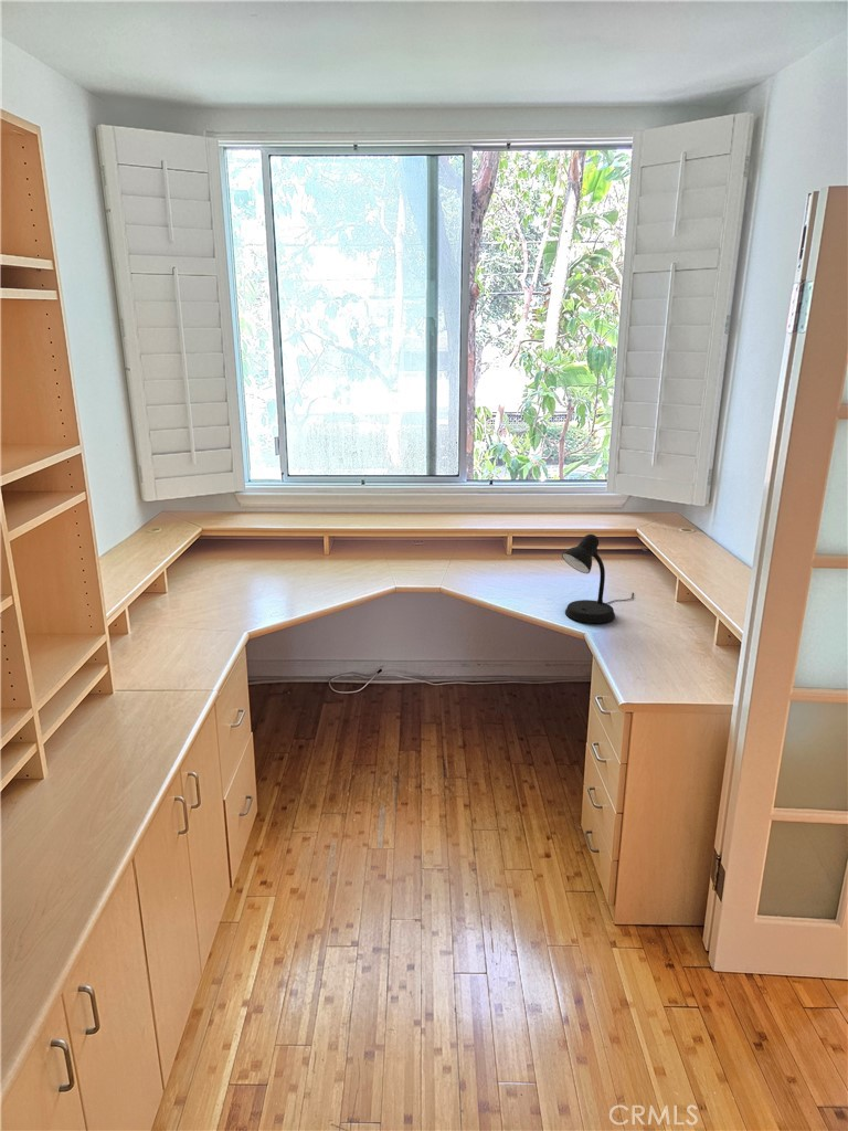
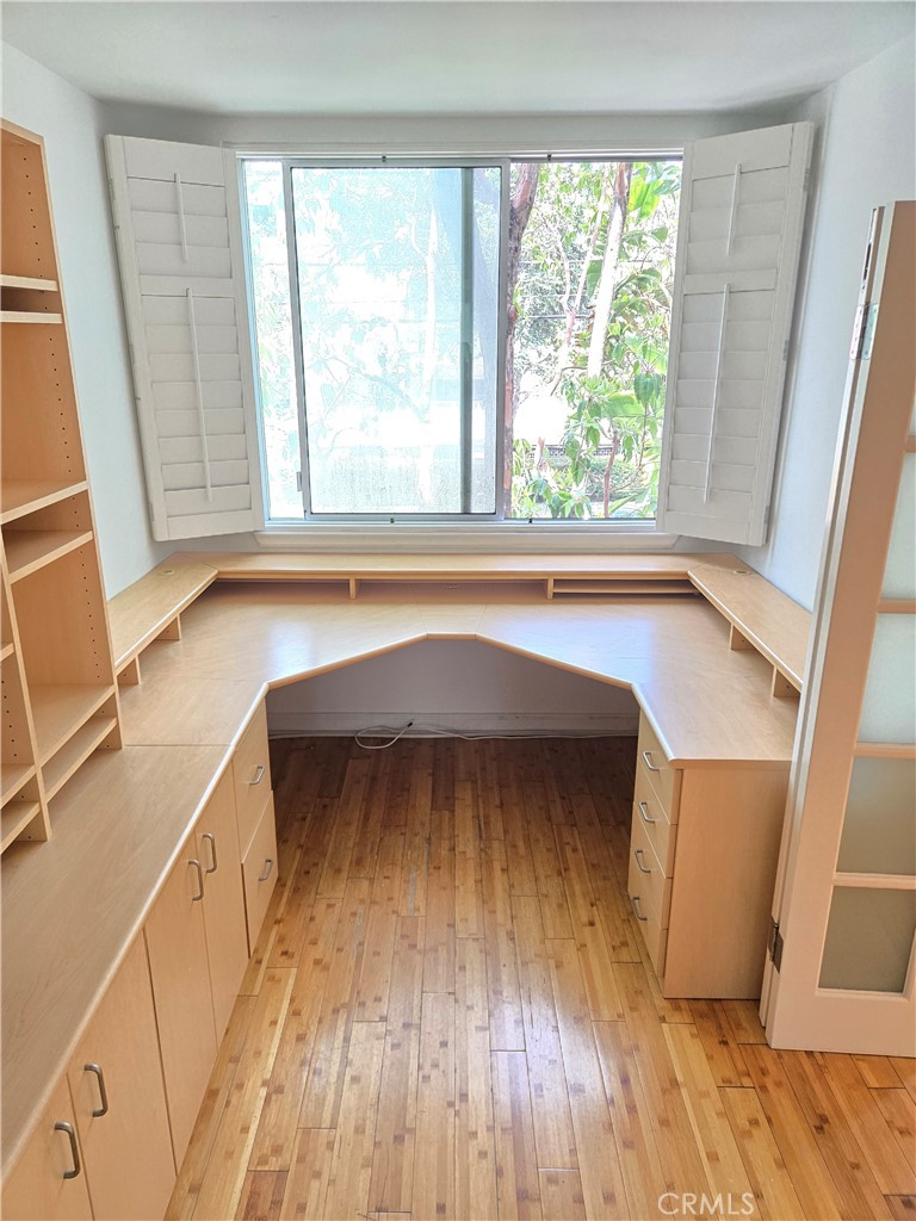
- desk lamp [561,533,634,624]
